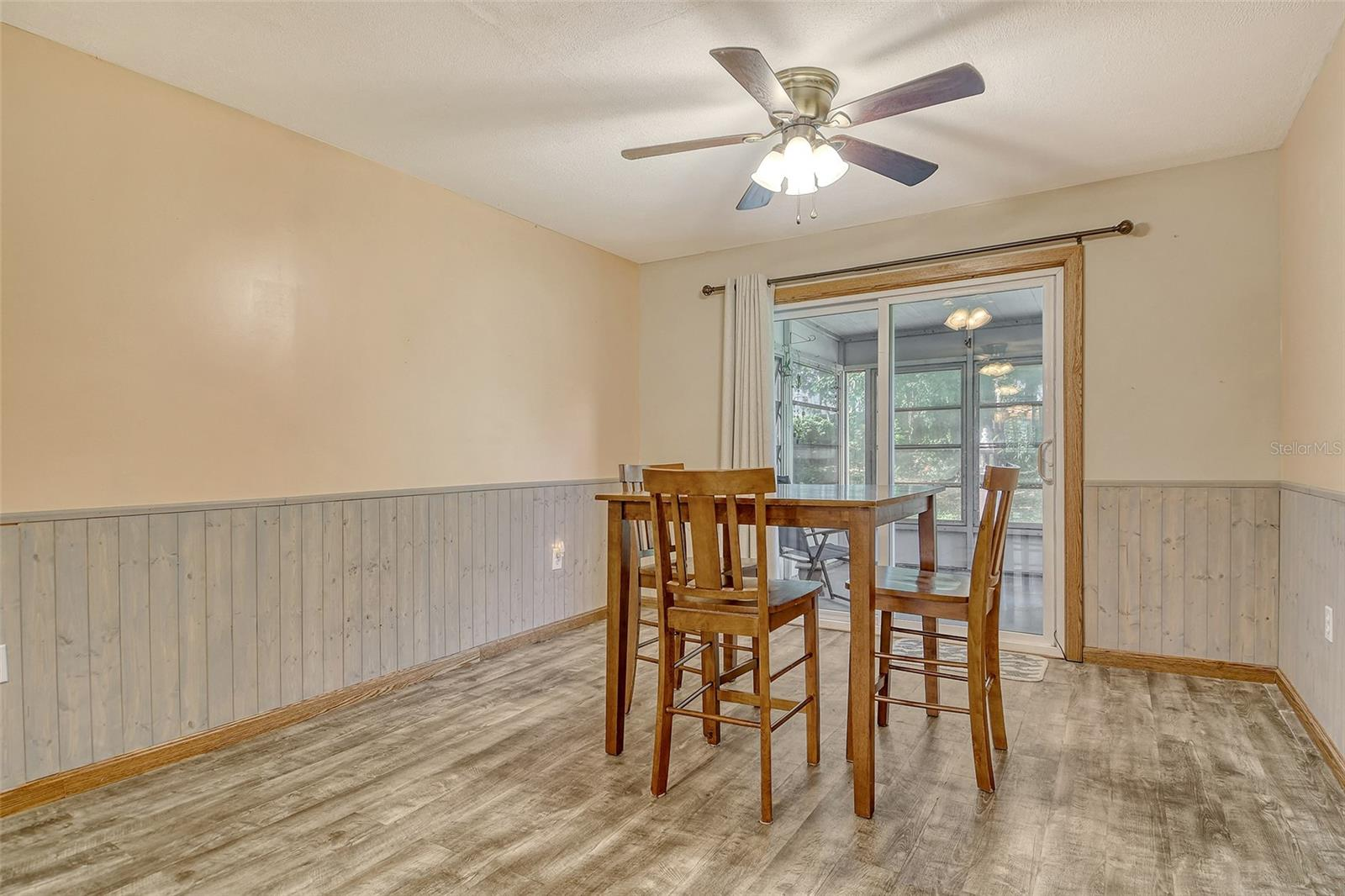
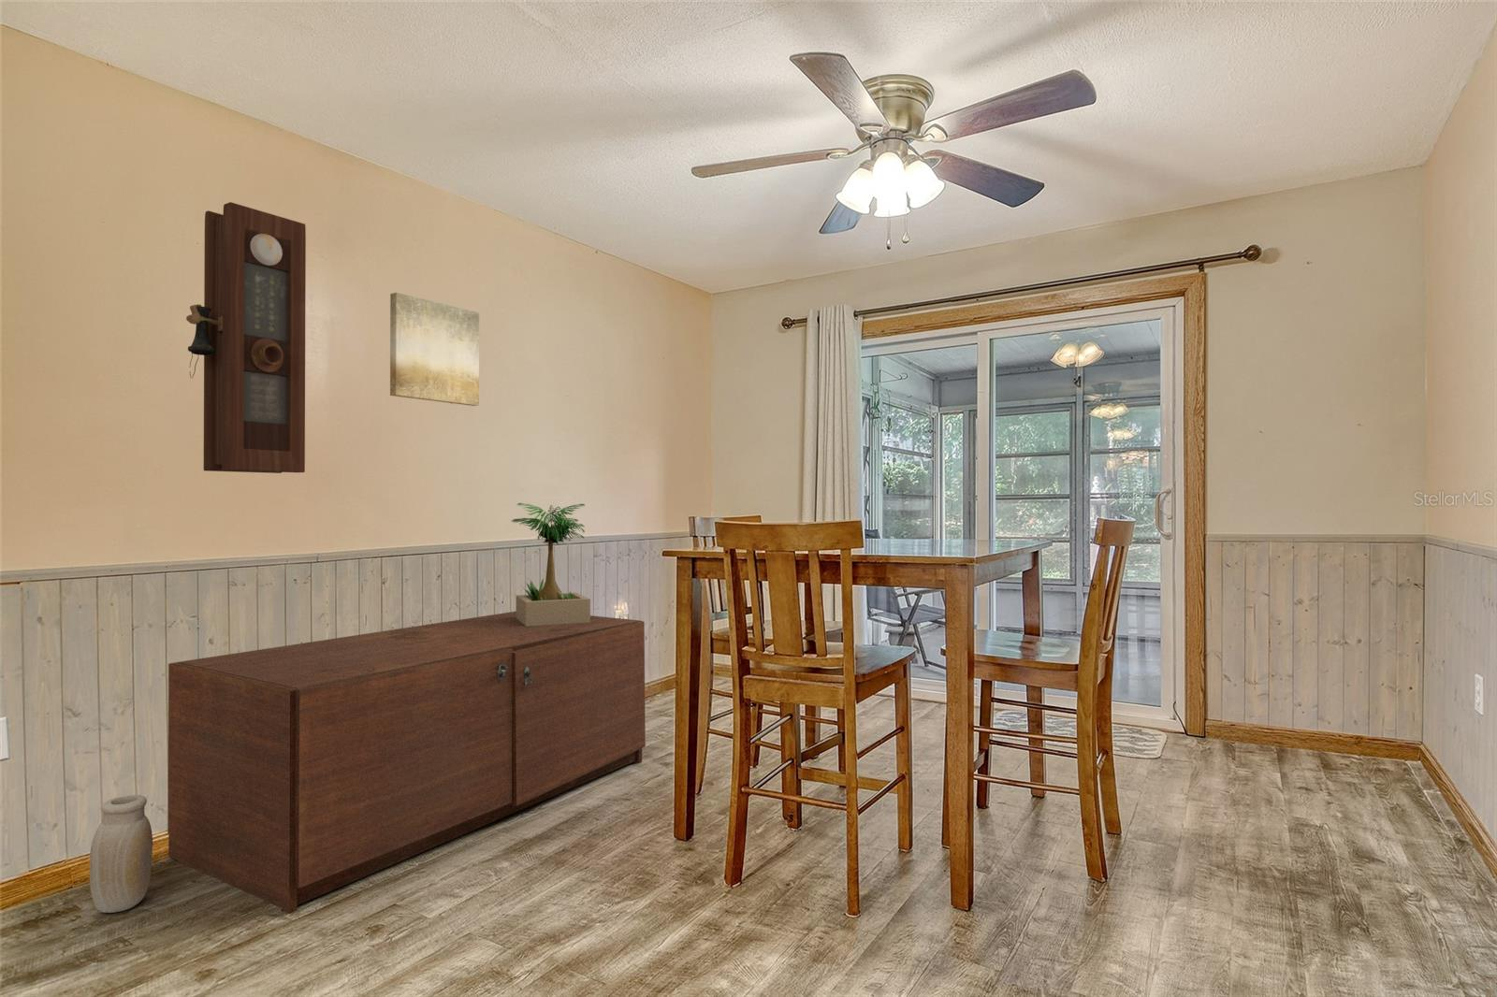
+ storage trunk [167,611,647,915]
+ potted plant [511,502,591,626]
+ pendulum clock [185,201,307,474]
+ vase [89,794,154,914]
+ wall art [390,292,480,407]
